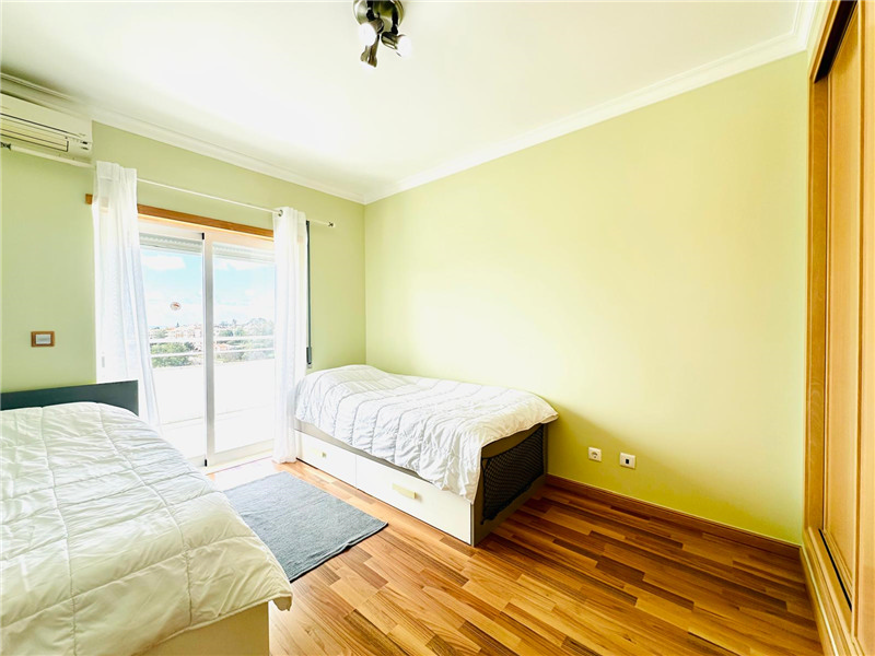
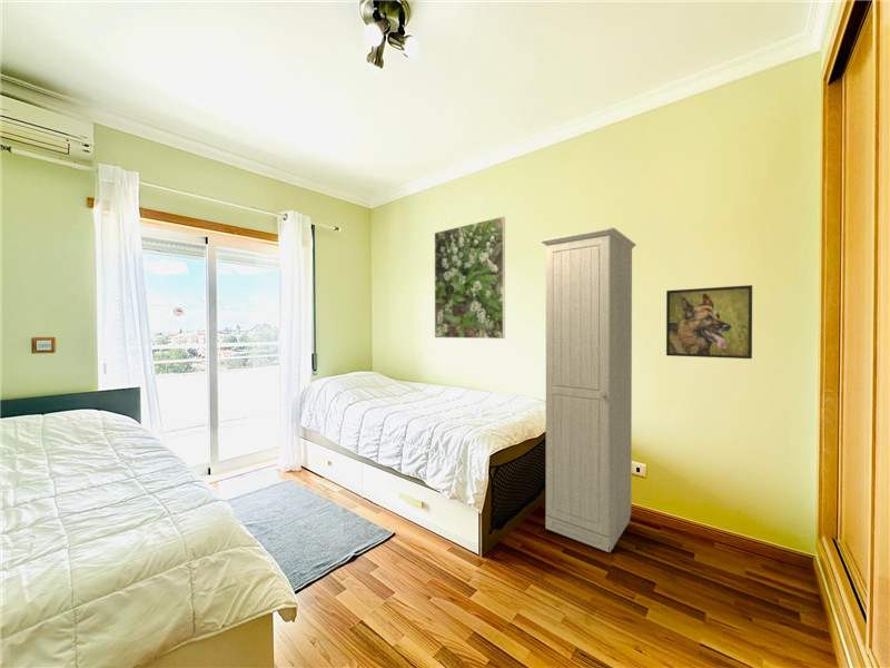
+ cabinet [540,227,637,553]
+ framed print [434,215,506,340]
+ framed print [665,284,753,360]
